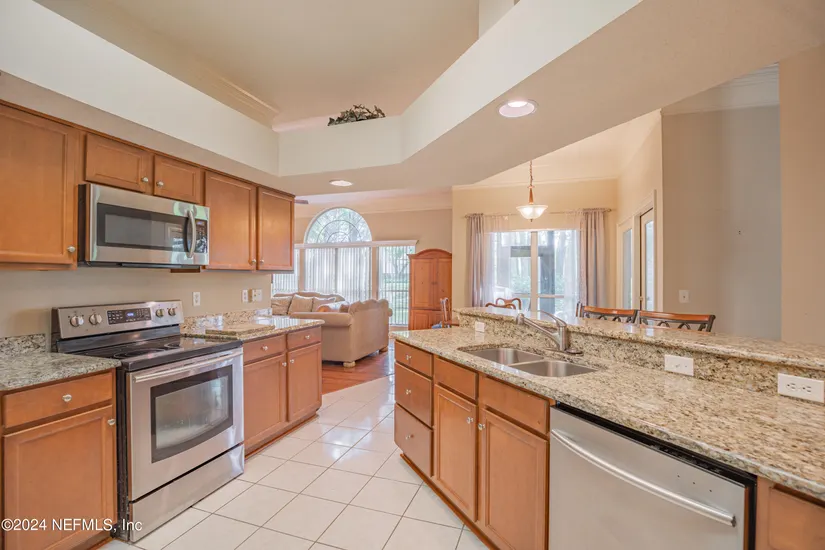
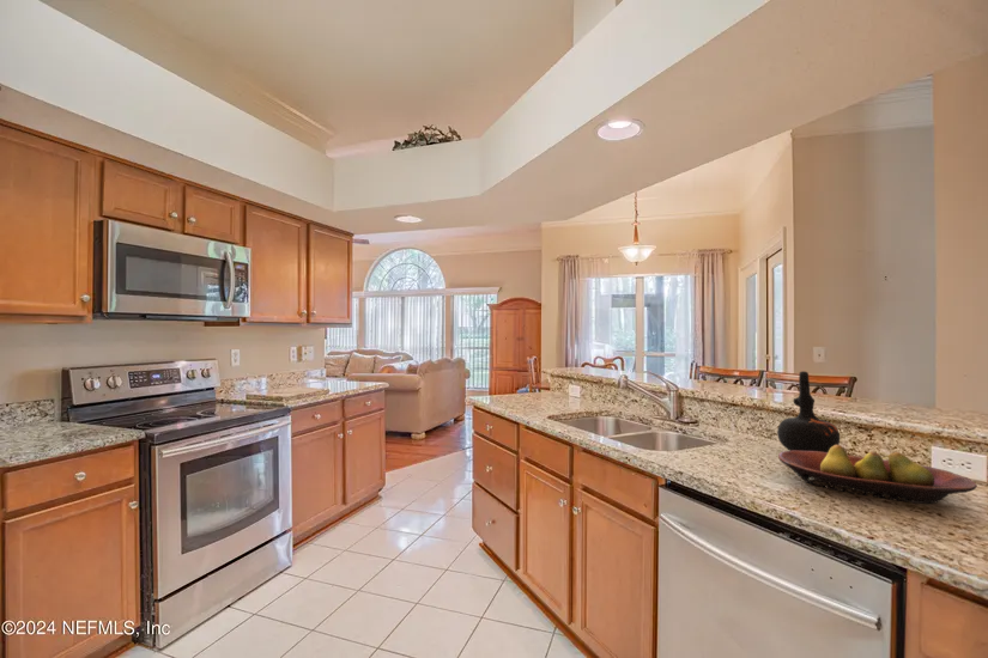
+ fruit bowl [777,444,978,505]
+ ceramic jug [776,370,841,452]
